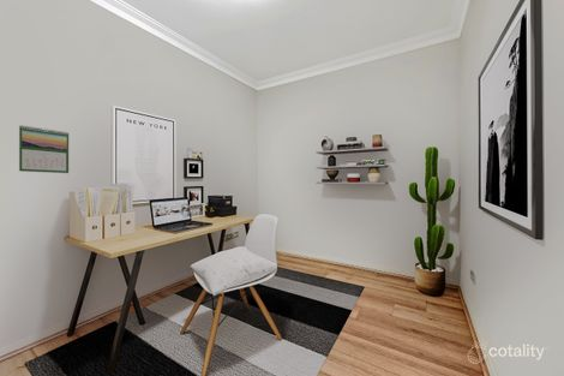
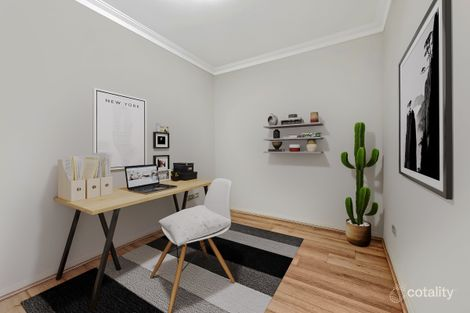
- calendar [18,124,70,174]
